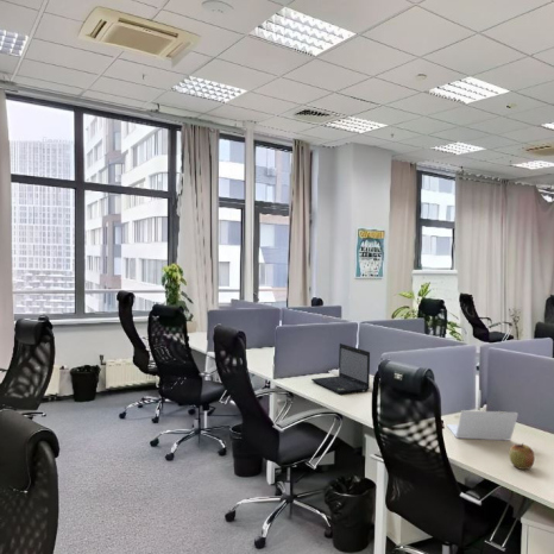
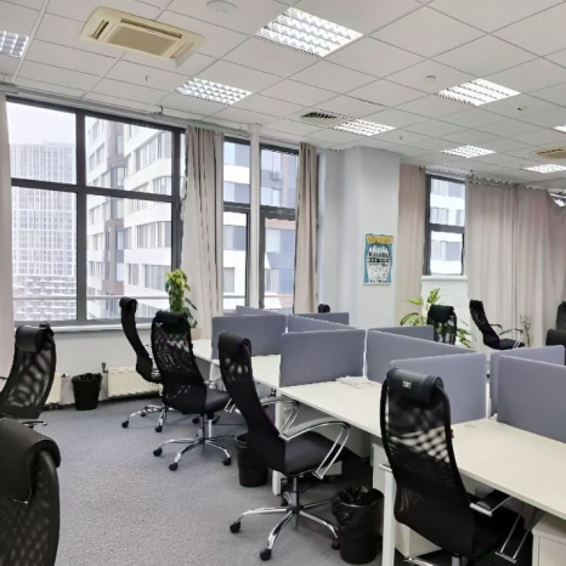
- laptop [445,409,520,441]
- apple [508,442,536,471]
- laptop [310,342,371,396]
